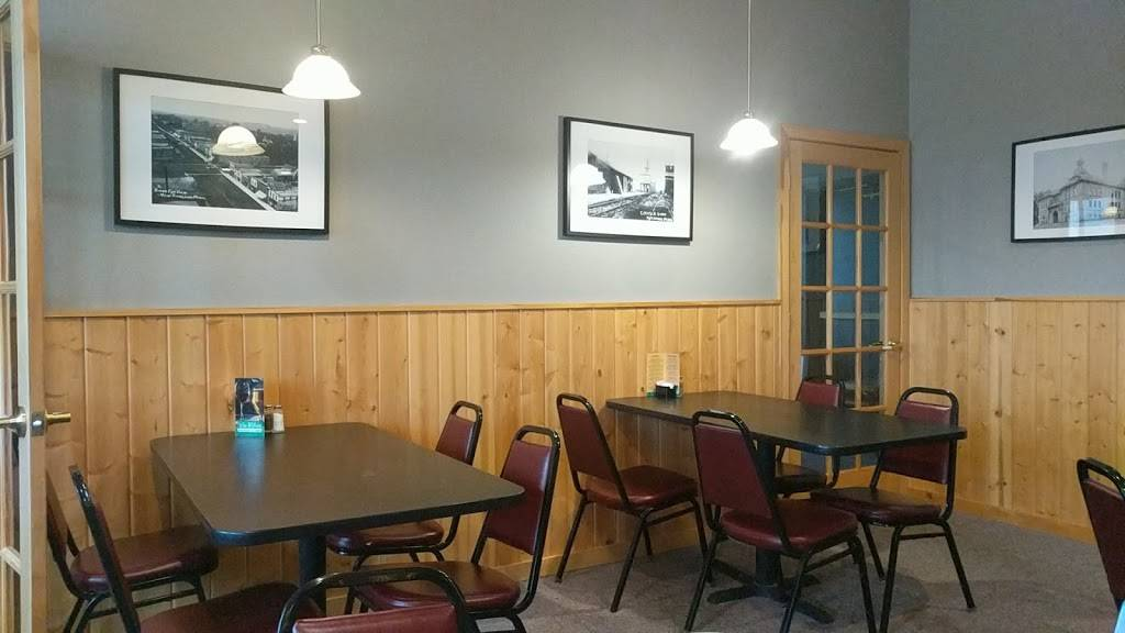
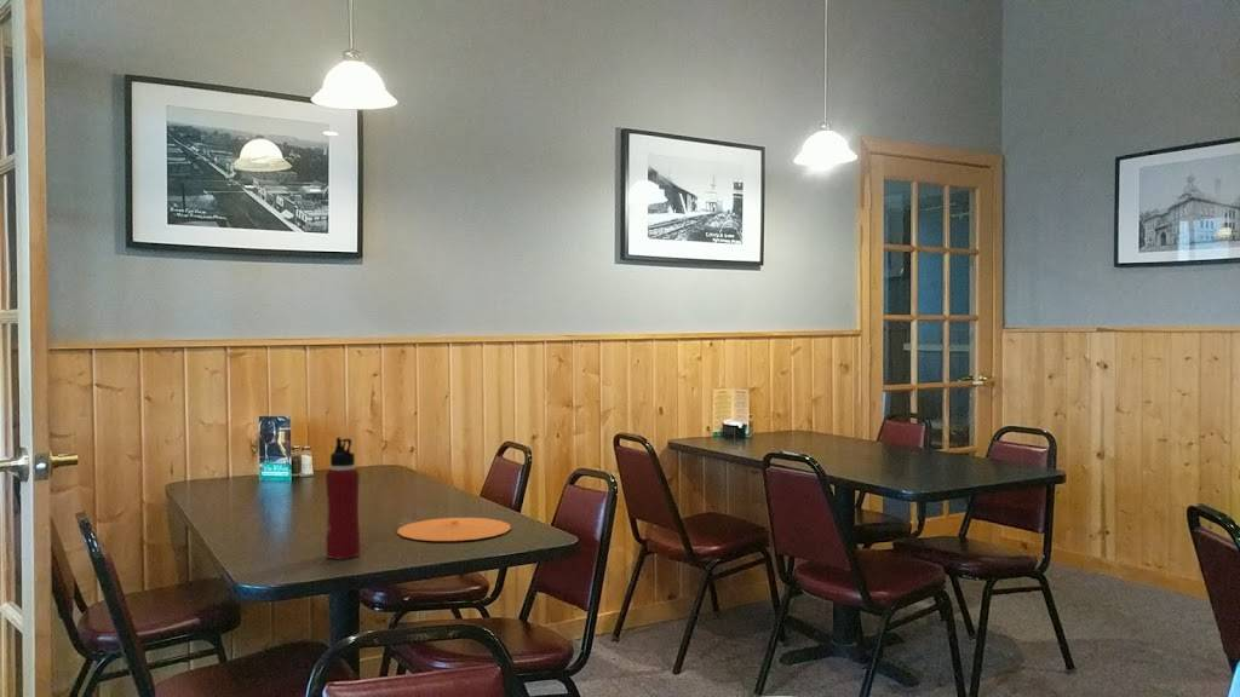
+ plate [396,517,512,542]
+ water bottle [325,437,361,560]
